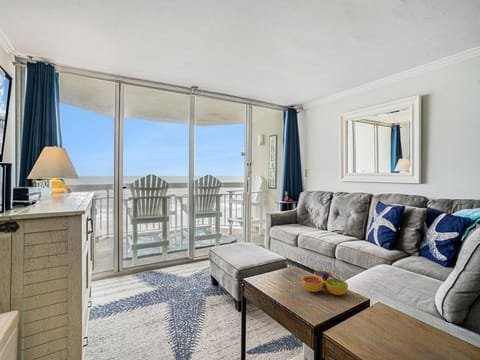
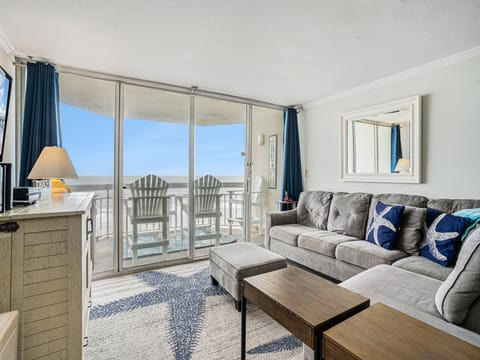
- decorative bowl [301,270,349,296]
